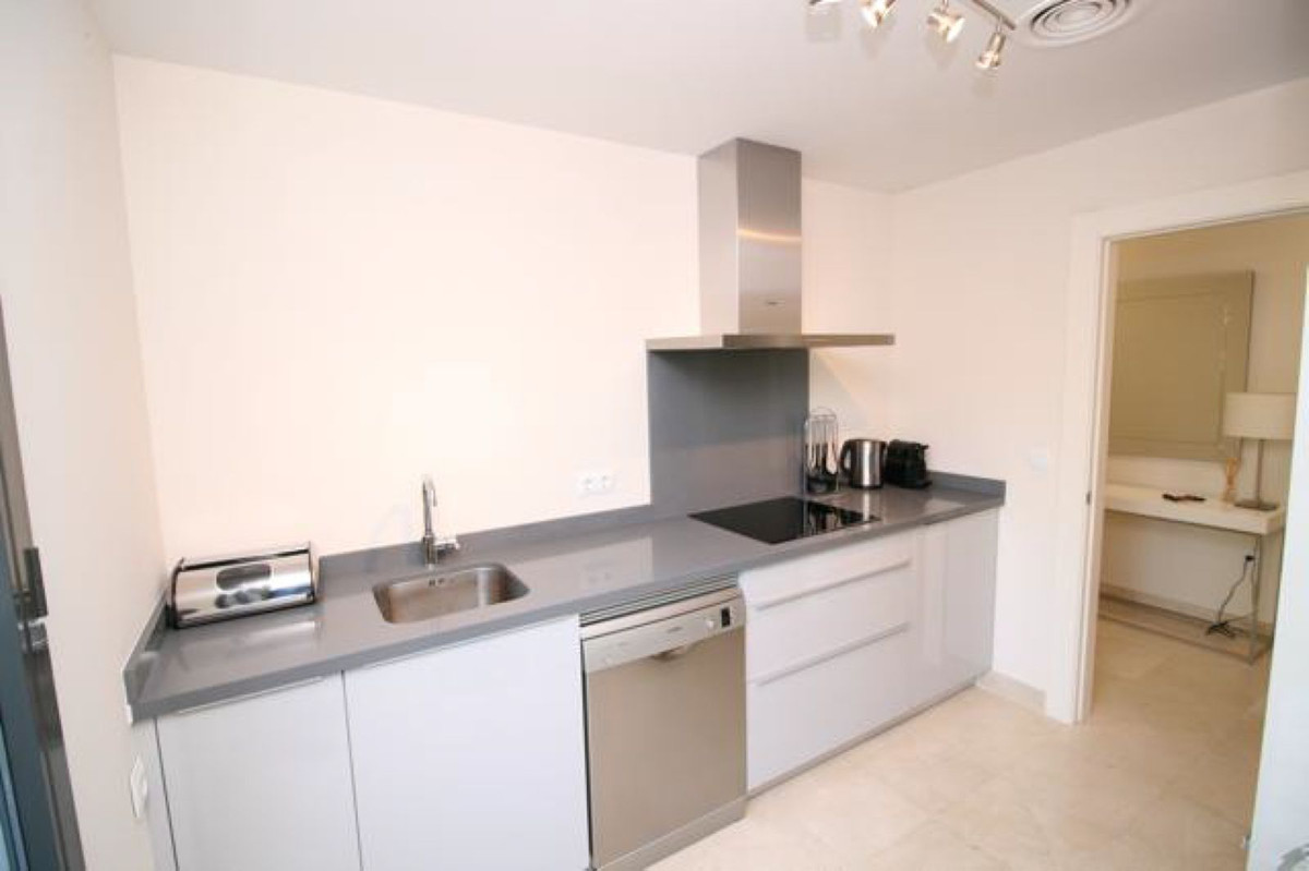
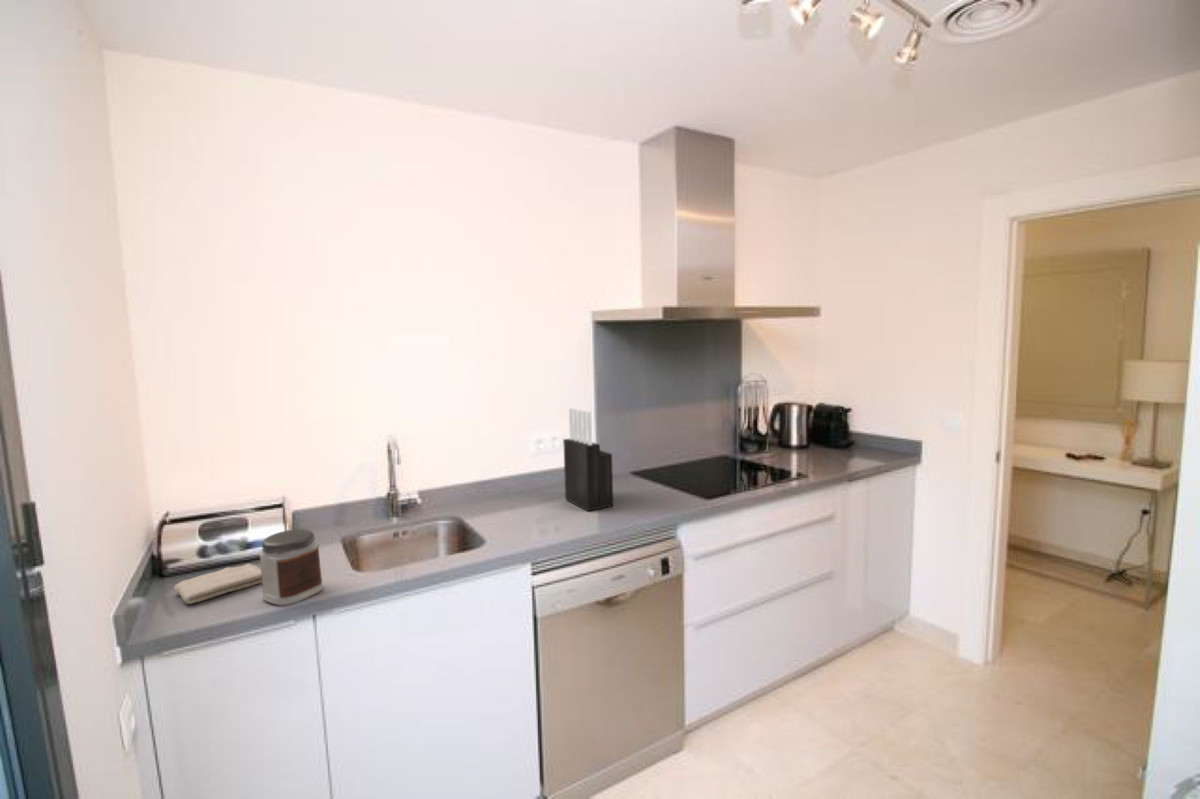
+ knife block [562,407,614,512]
+ jar [258,528,324,606]
+ washcloth [173,563,262,605]
